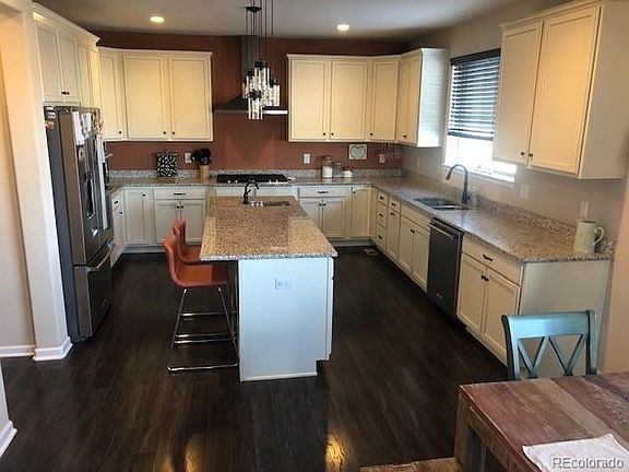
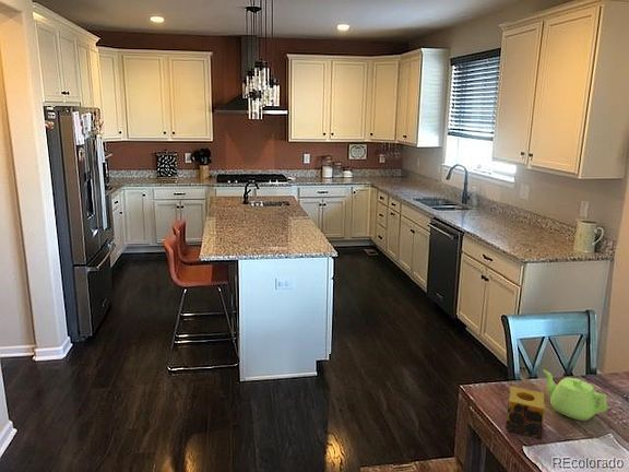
+ candle [505,386,546,440]
+ teapot [542,369,608,422]
